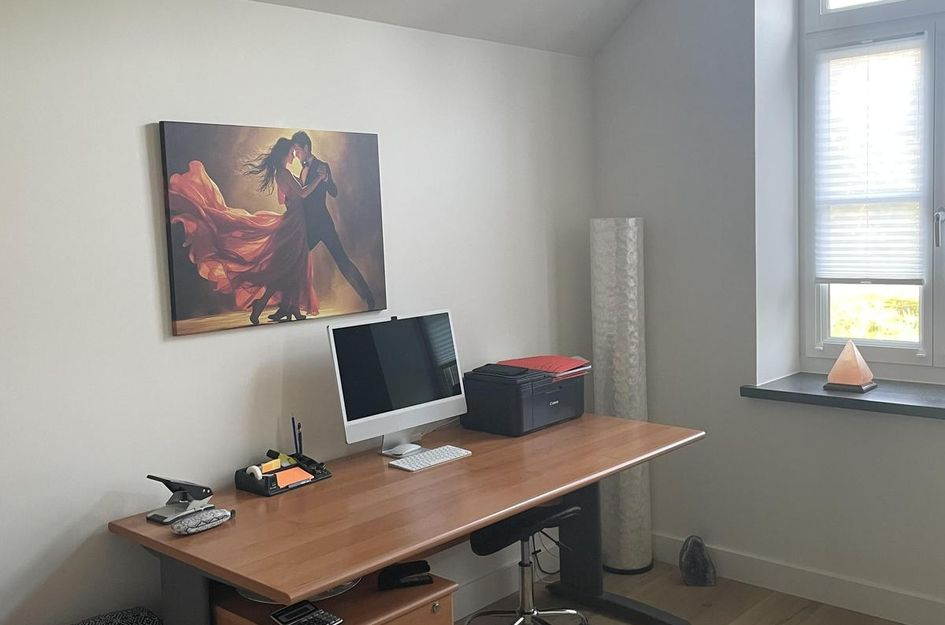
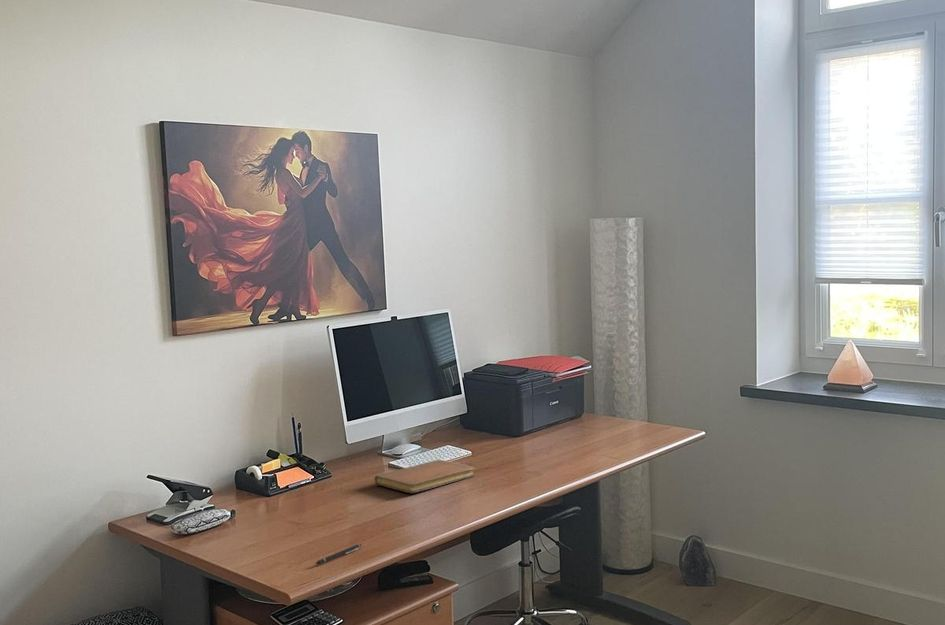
+ notebook [374,459,476,494]
+ pen [314,542,362,565]
